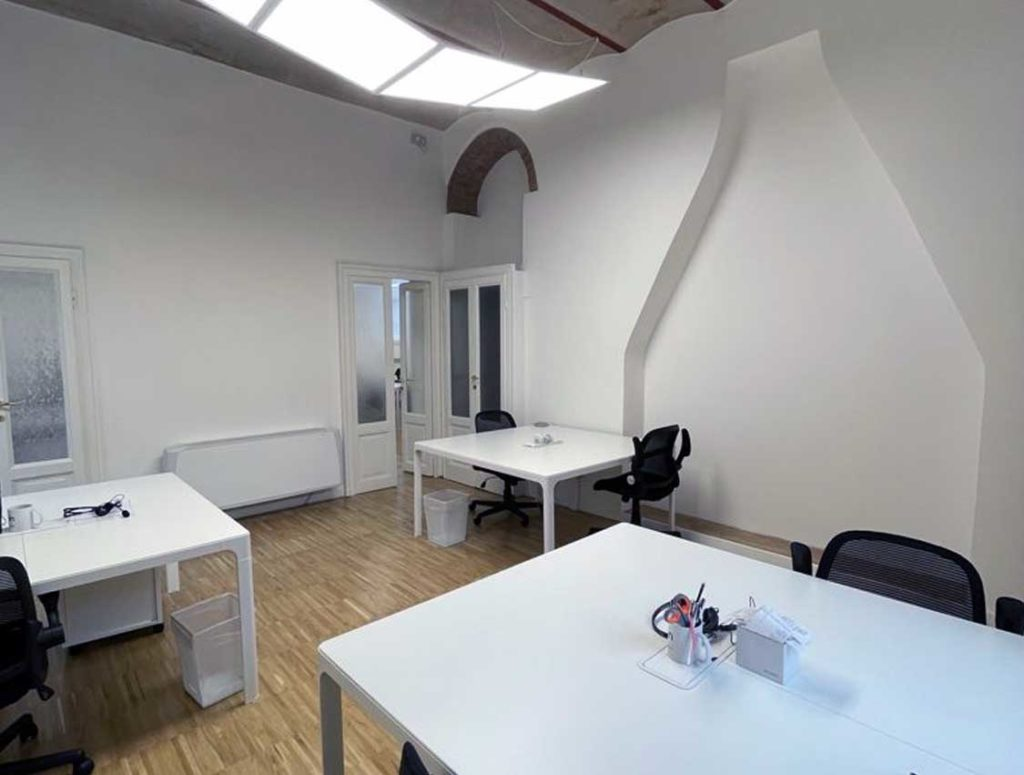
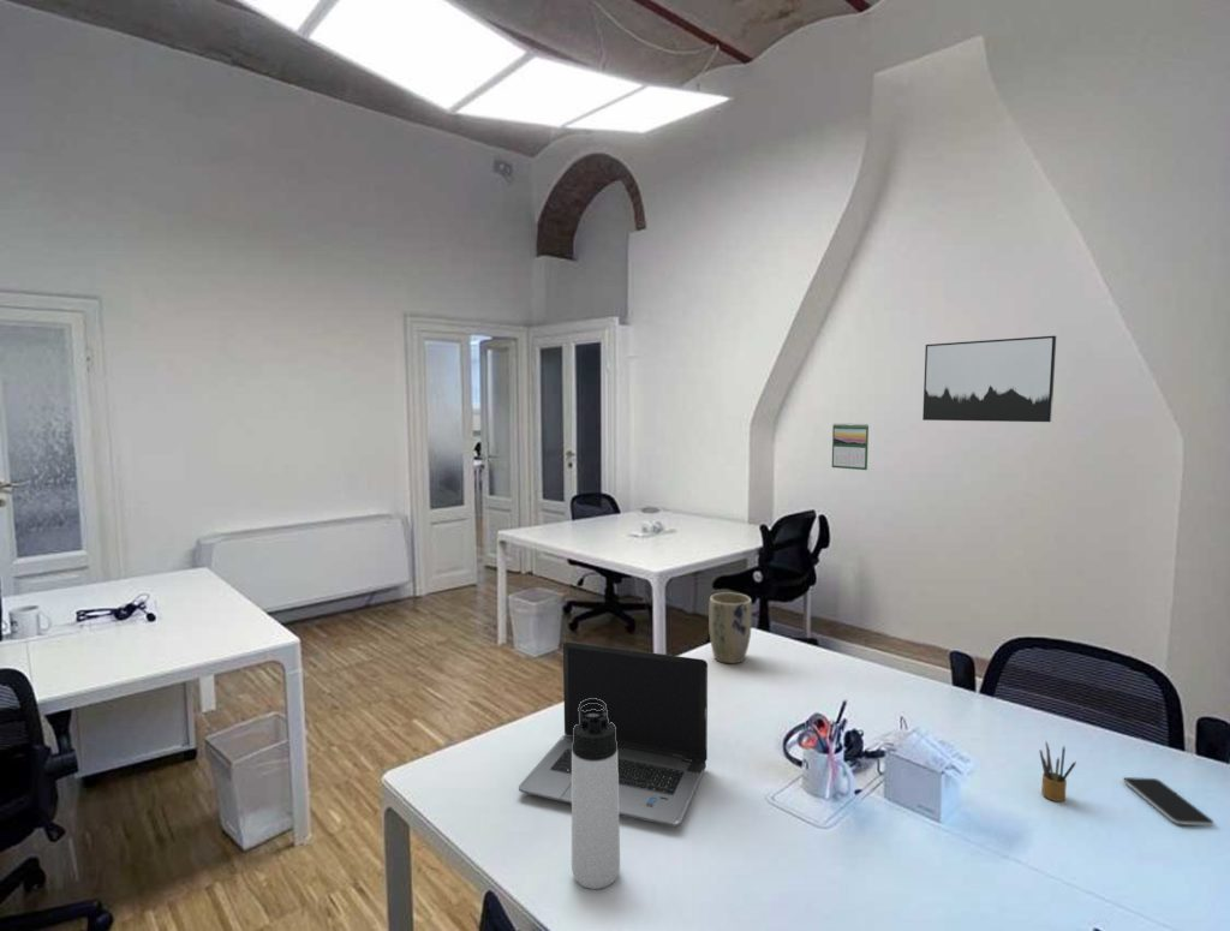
+ thermos bottle [571,698,621,890]
+ laptop computer [518,640,709,828]
+ calendar [831,422,870,471]
+ smartphone [1122,776,1216,826]
+ pencil box [1038,741,1077,802]
+ plant pot [707,591,753,664]
+ wall art [921,335,1057,423]
